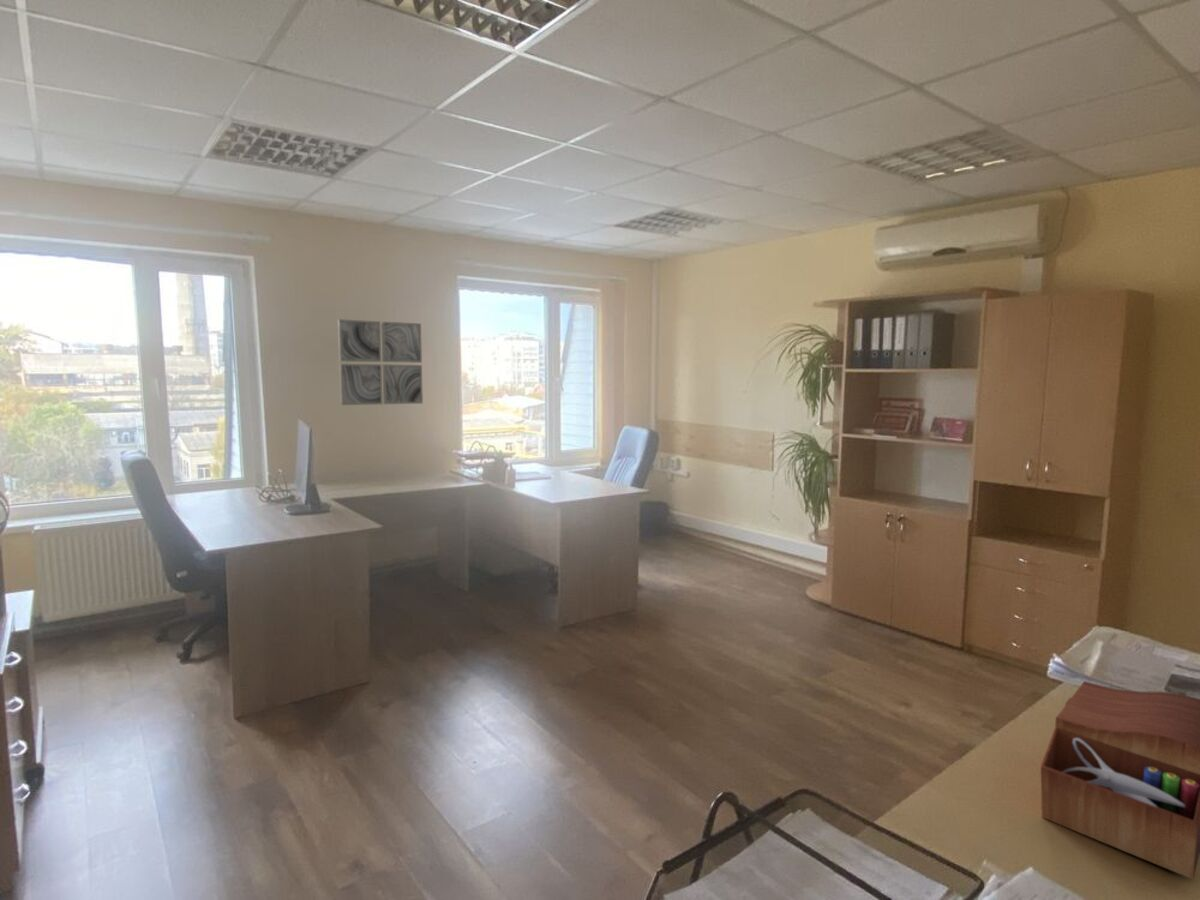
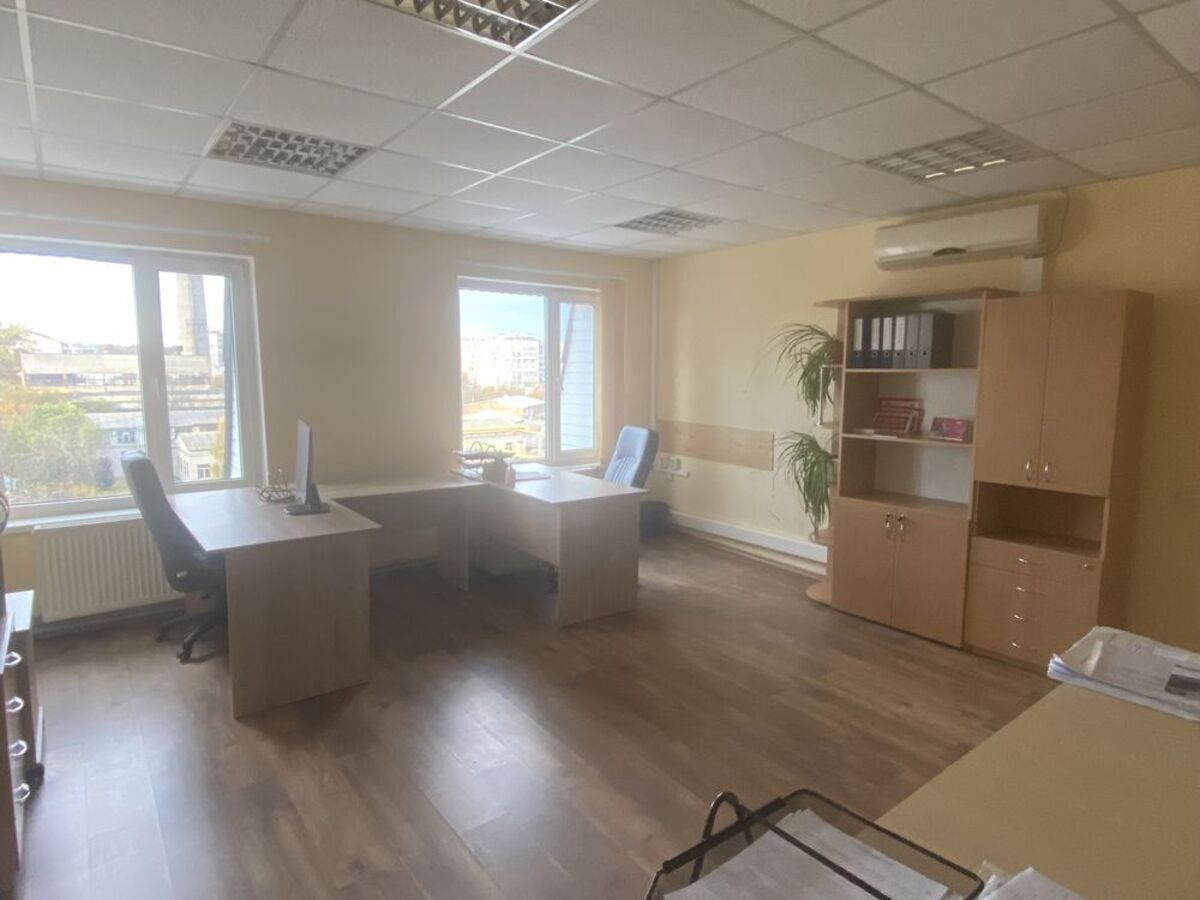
- sewing box [1040,680,1200,880]
- wall art [337,318,424,406]
